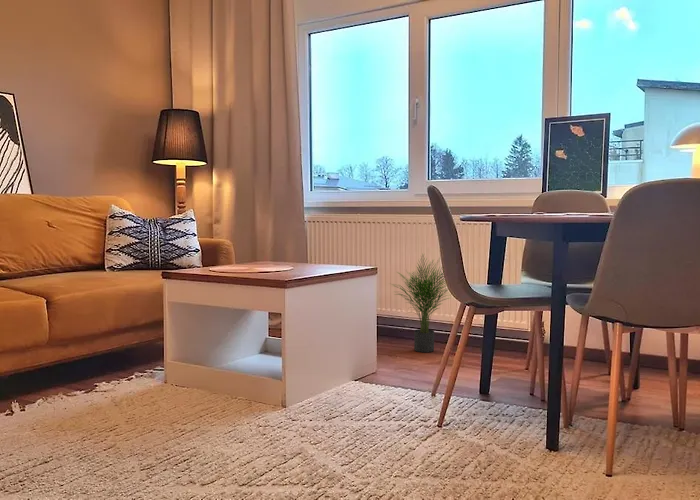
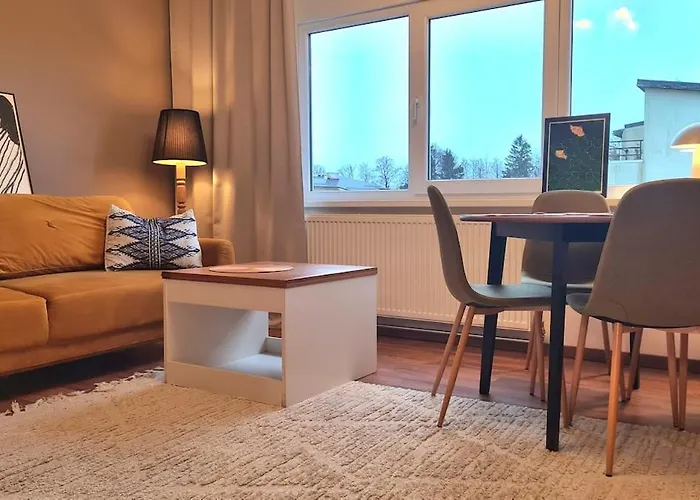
- potted plant [389,253,450,354]
